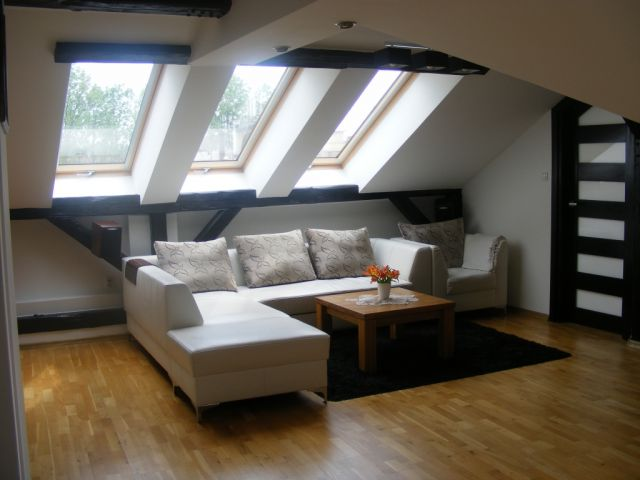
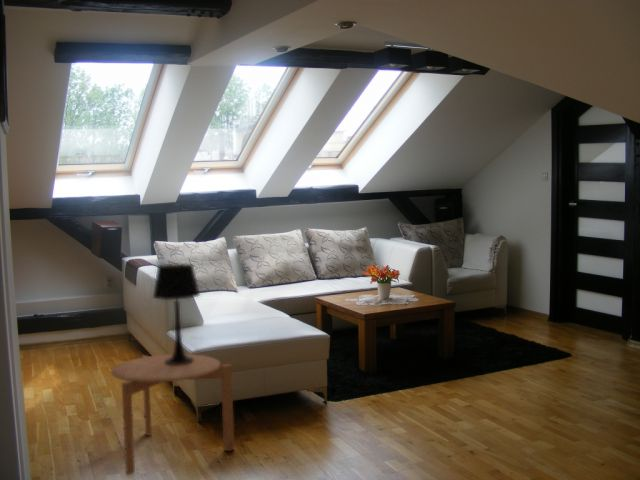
+ table lamp [152,262,201,365]
+ side table [110,353,235,477]
